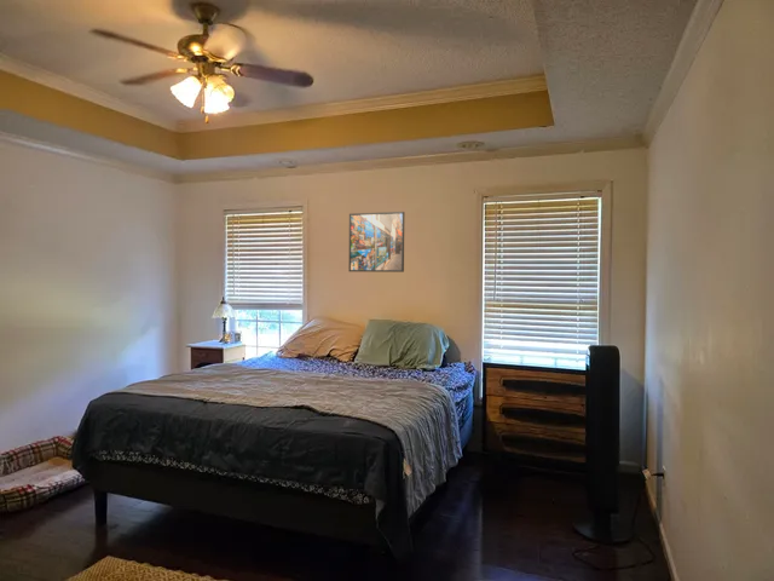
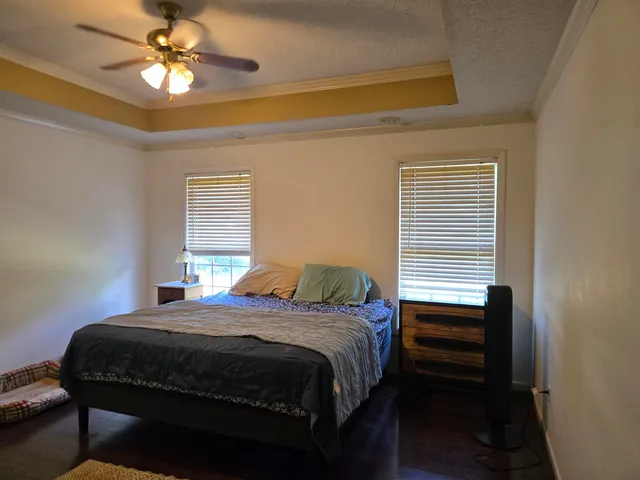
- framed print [347,211,405,274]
